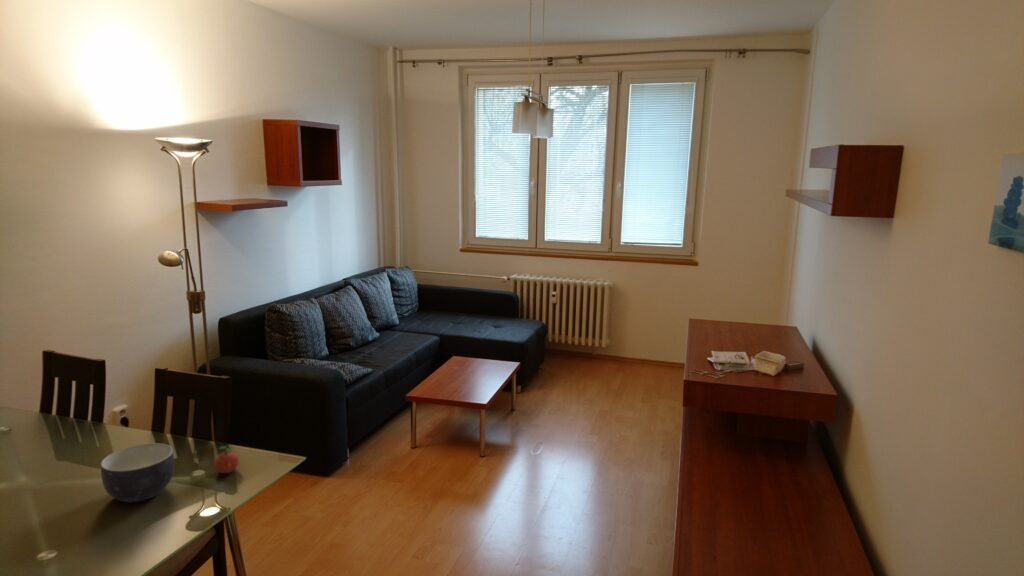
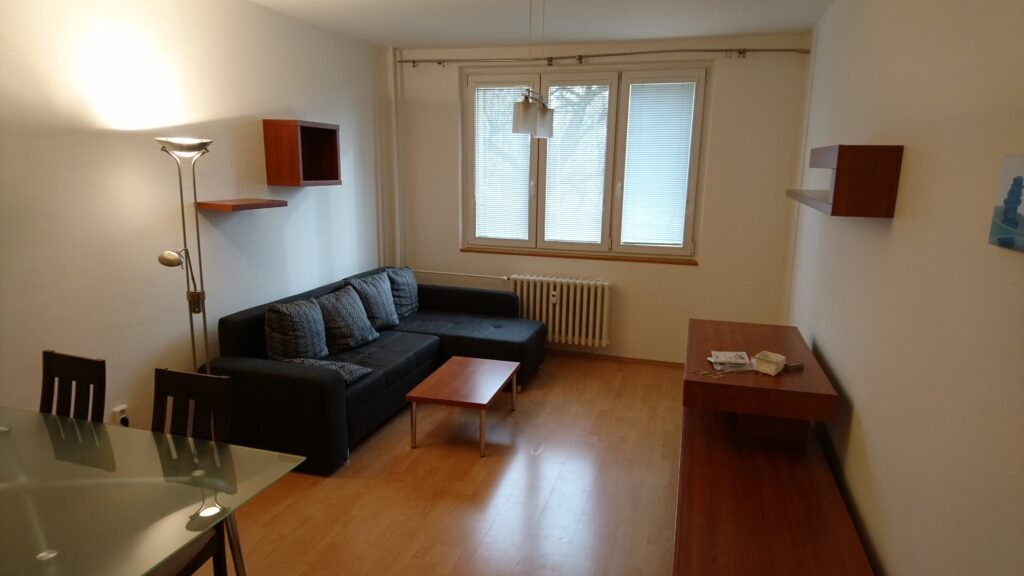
- bowl [100,442,175,503]
- apple [213,445,240,474]
